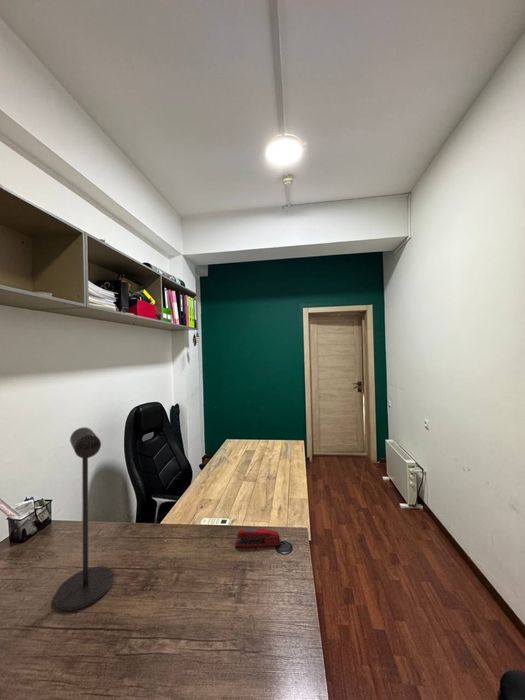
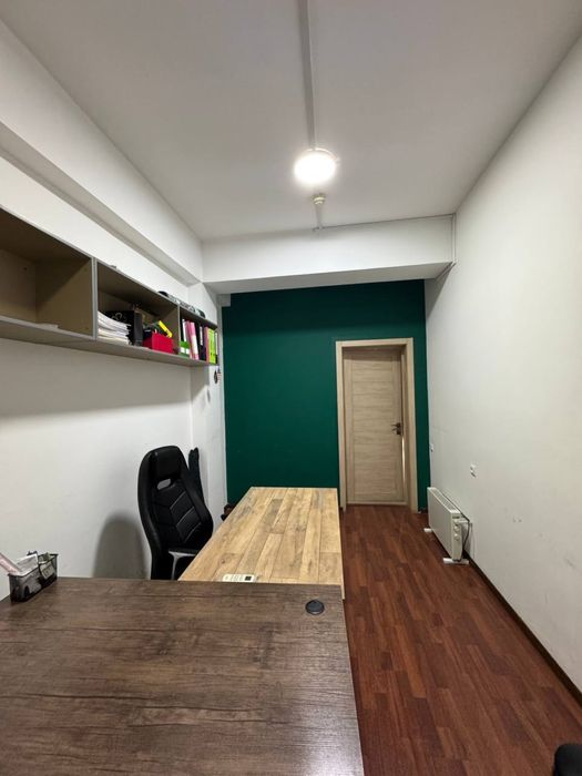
- desk lamp [54,426,114,612]
- stapler [234,527,283,549]
